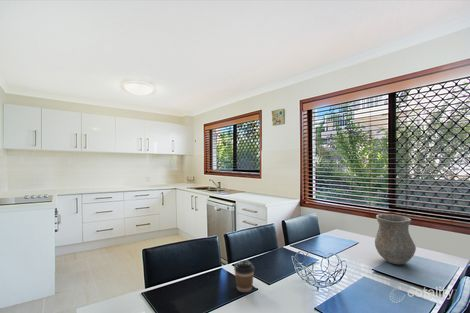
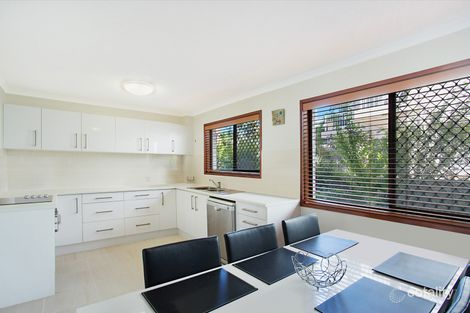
- vase [374,213,417,265]
- coffee cup [233,259,255,293]
